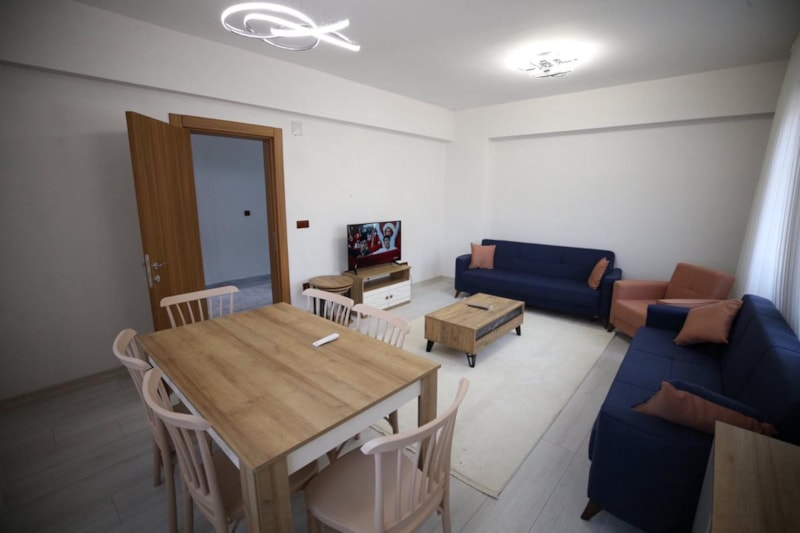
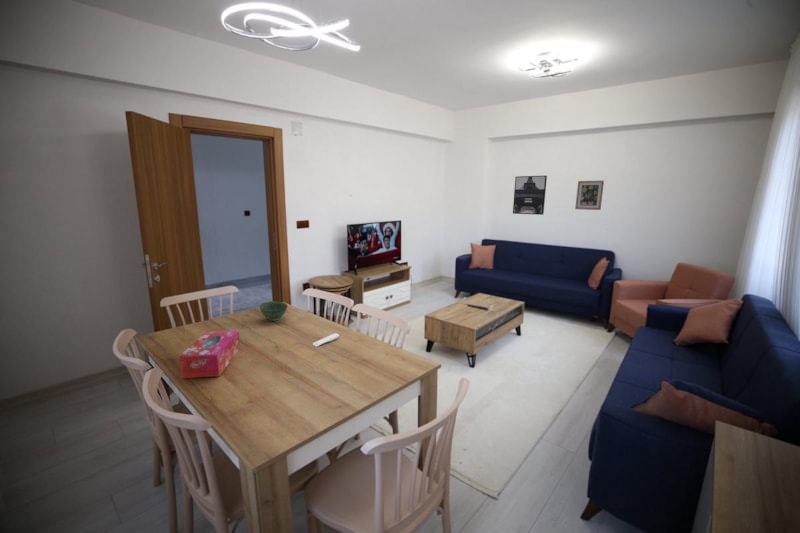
+ wall art [512,175,548,216]
+ tissue box [178,329,241,379]
+ bowl [259,300,289,322]
+ wall art [574,180,605,211]
